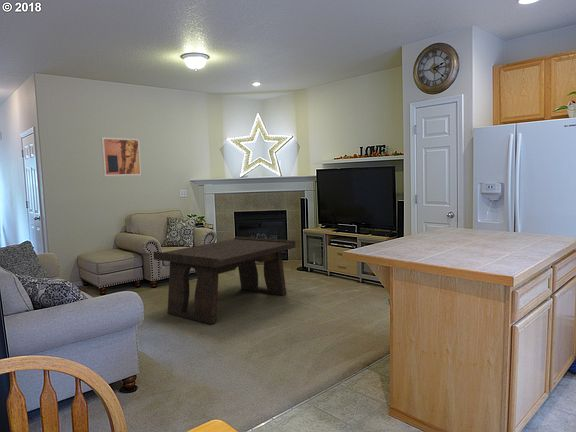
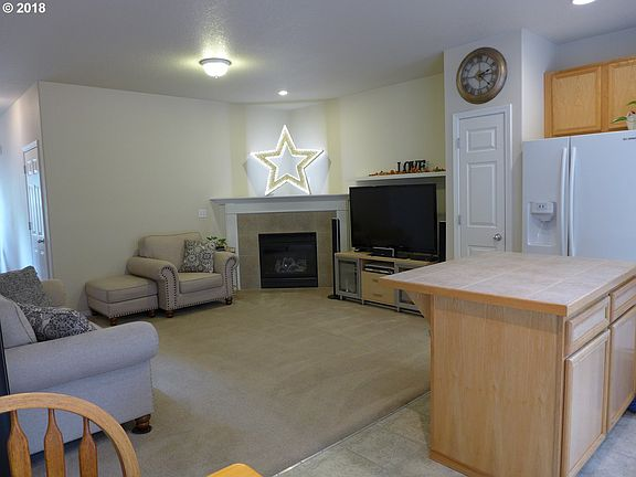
- wall art [100,136,142,177]
- coffee table [152,236,297,325]
